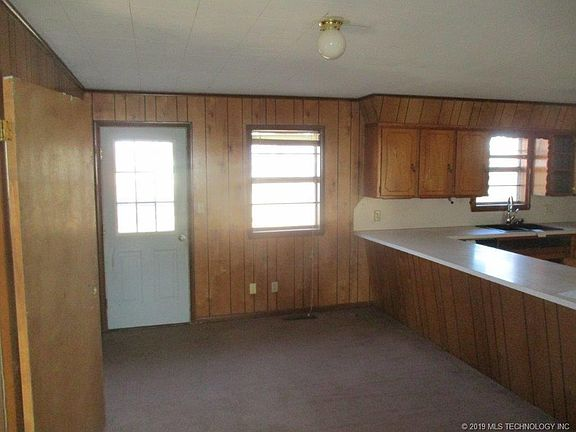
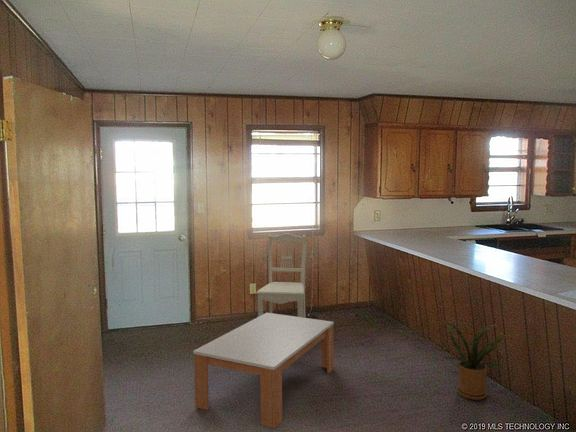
+ dining chair [255,233,307,318]
+ coffee table [192,312,335,429]
+ house plant [439,319,511,401]
